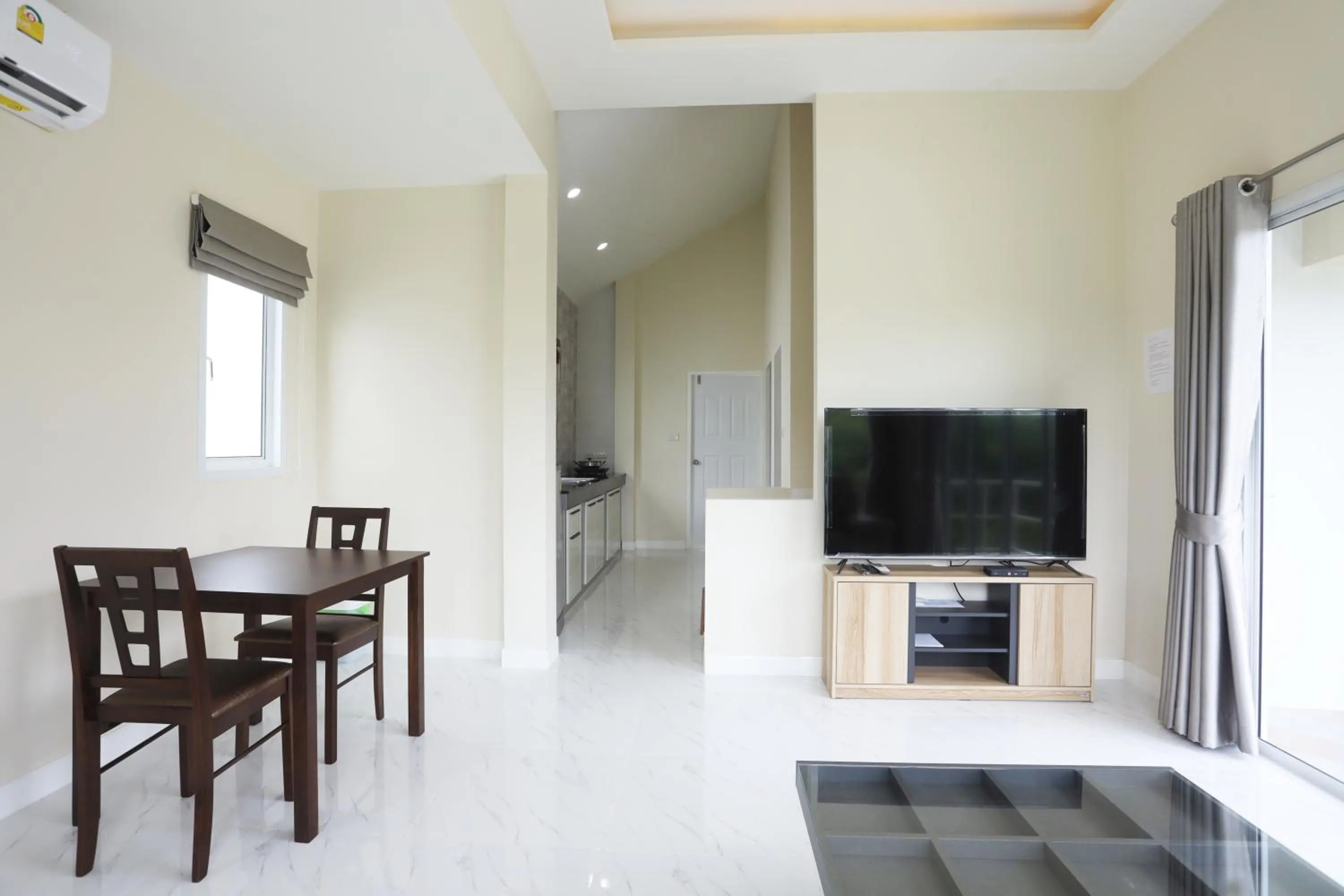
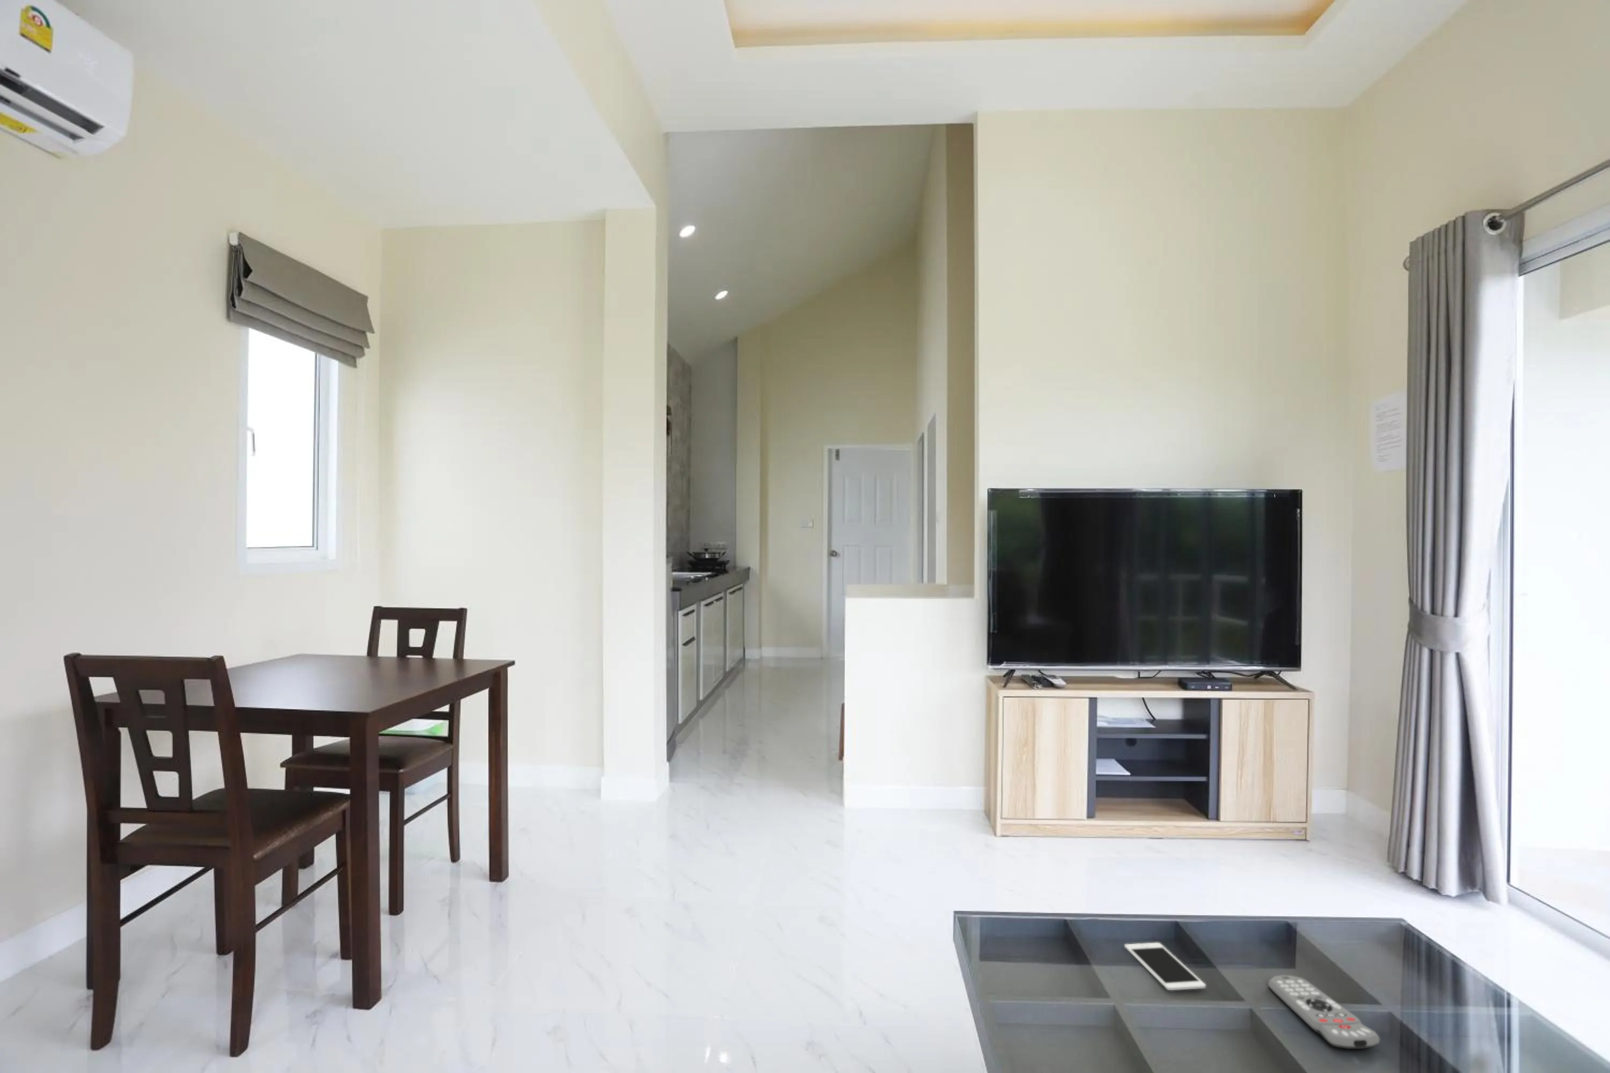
+ cell phone [1124,942,1206,990]
+ remote control [1269,975,1380,1049]
